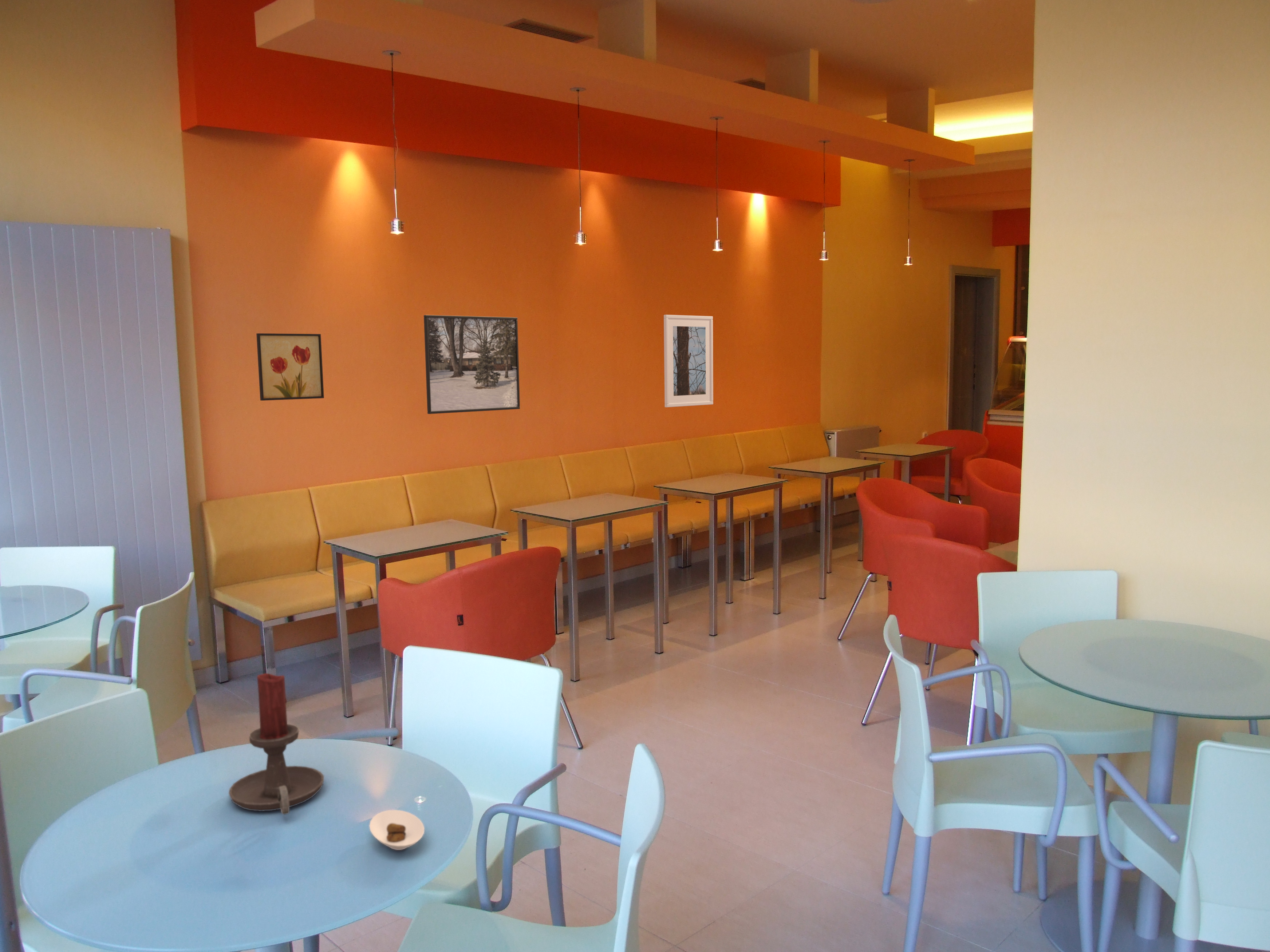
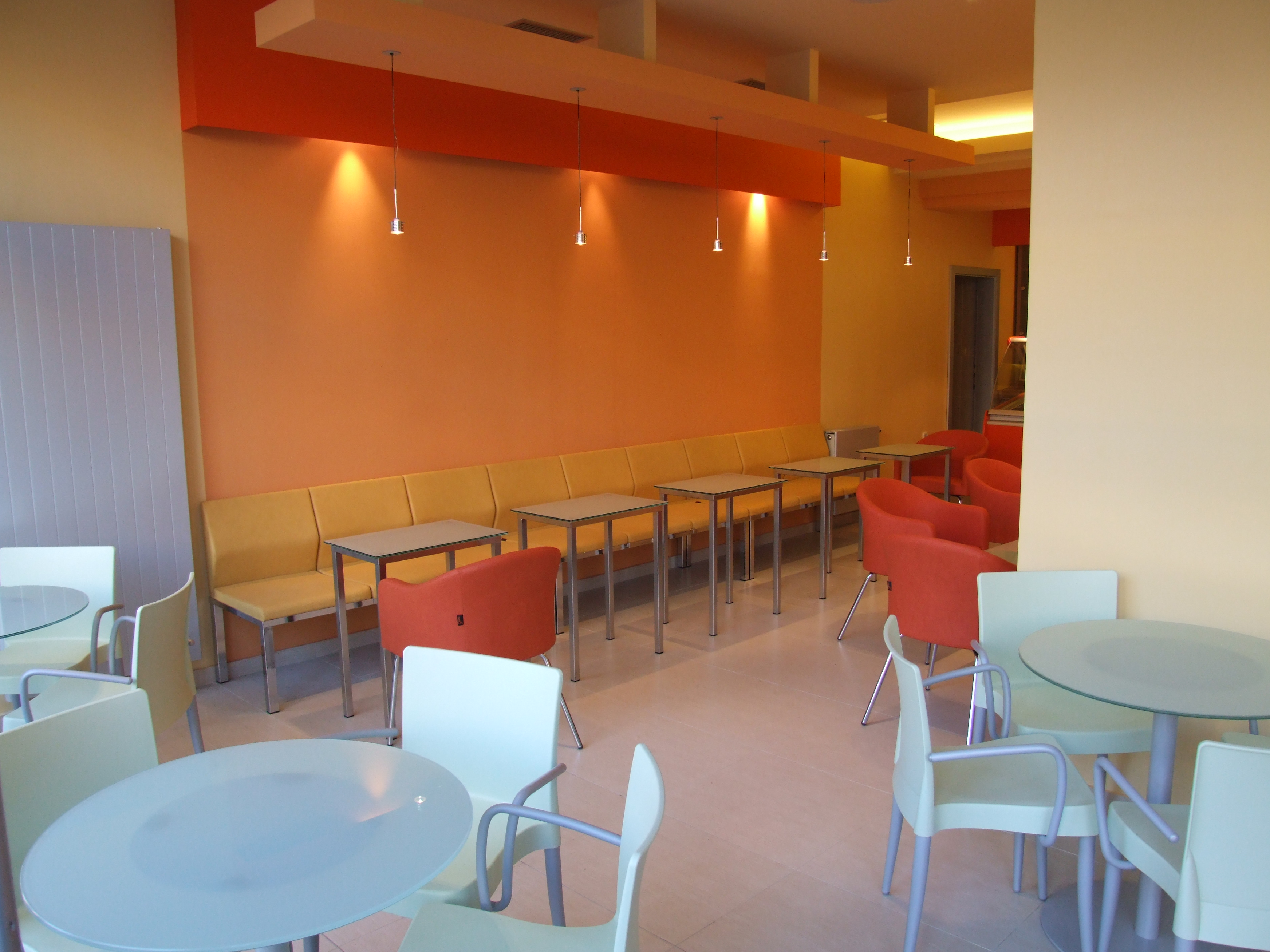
- saucer [369,809,425,850]
- wall art [256,333,324,401]
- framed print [663,314,714,408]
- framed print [423,314,520,414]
- candle holder [228,673,324,815]
